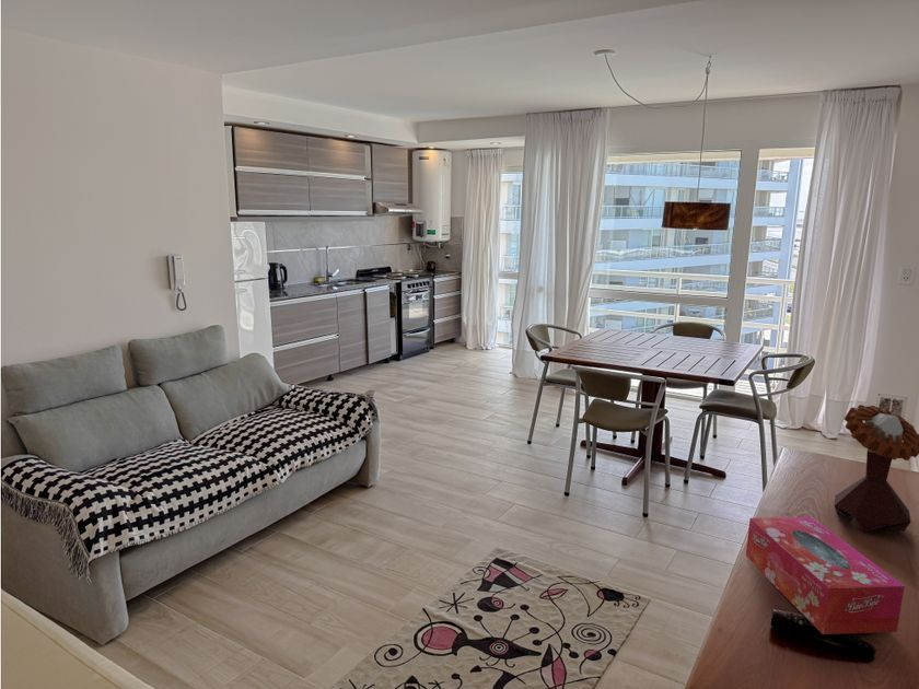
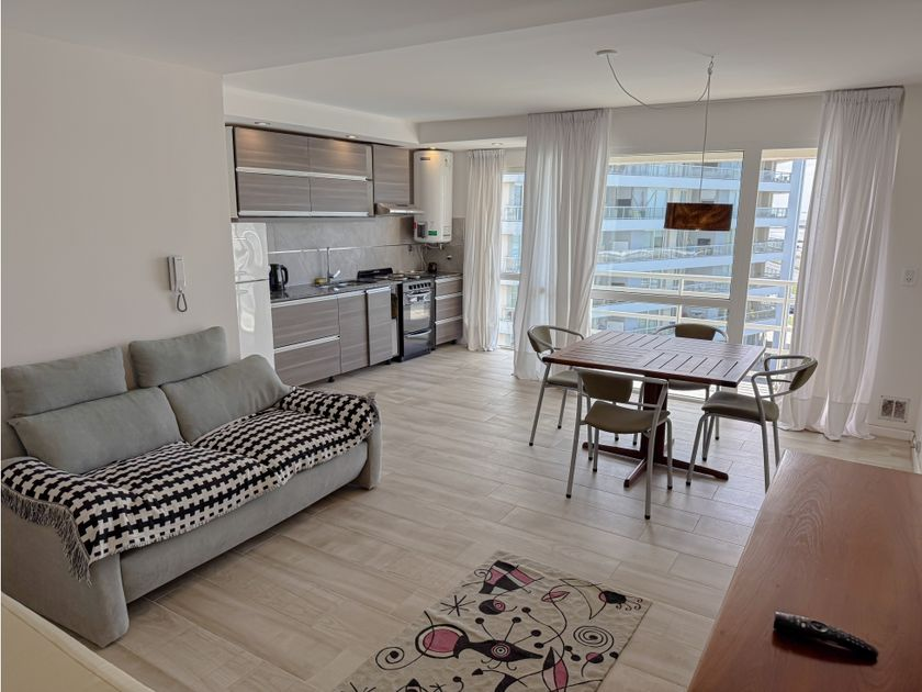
- tissue box [745,516,906,635]
- mushroom [833,404,919,533]
